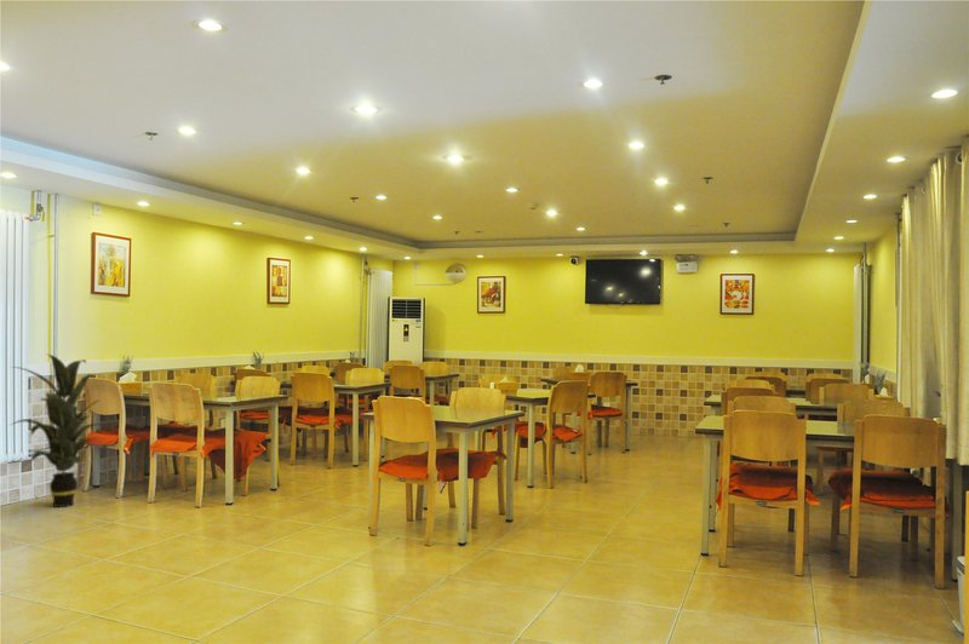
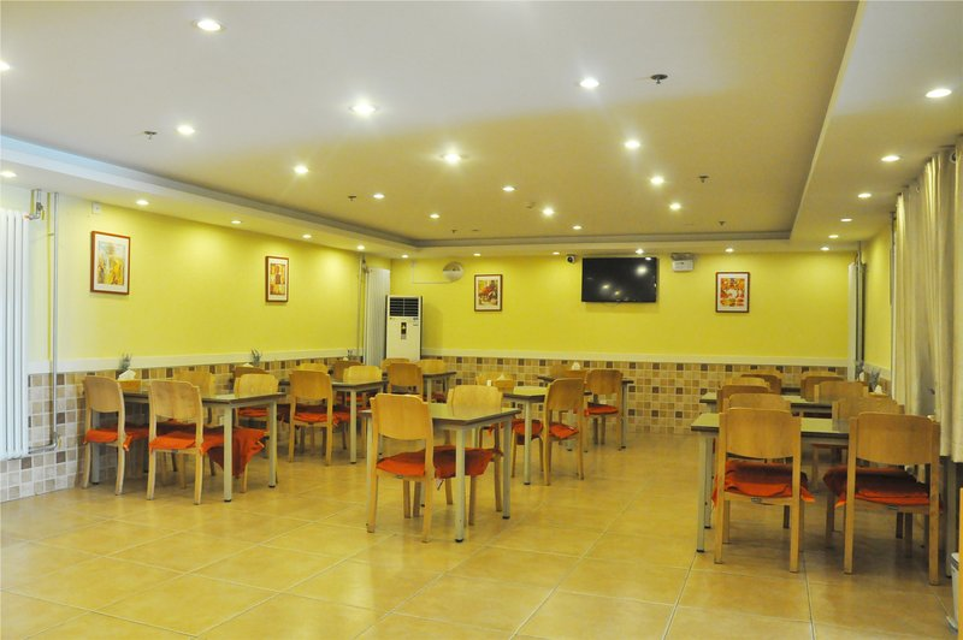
- indoor plant [8,352,116,508]
